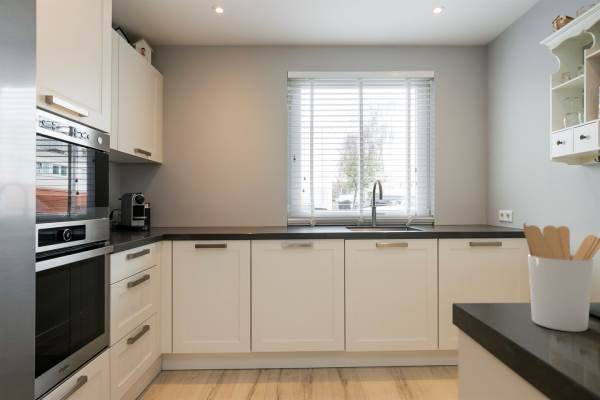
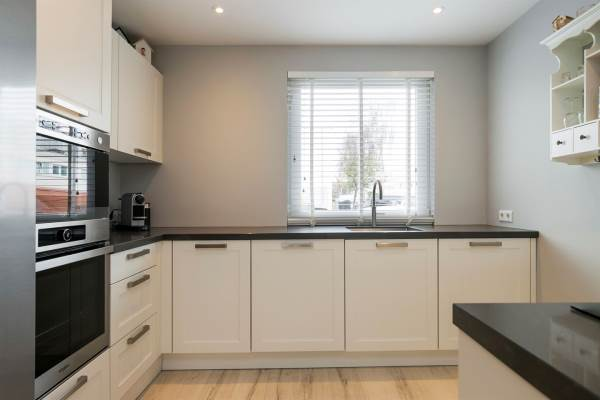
- utensil holder [522,221,600,333]
